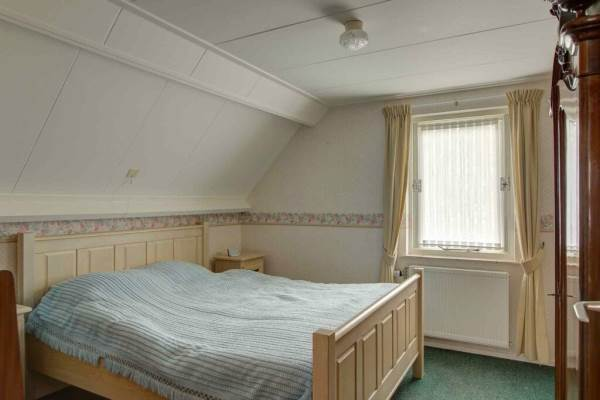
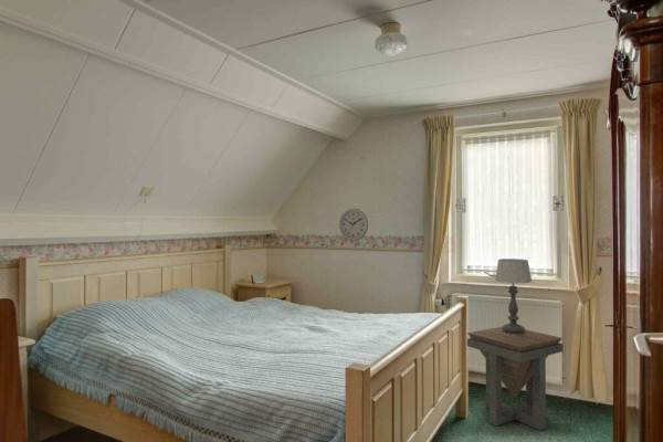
+ side table [466,326,564,431]
+ wall clock [338,208,369,242]
+ table lamp [494,257,533,334]
